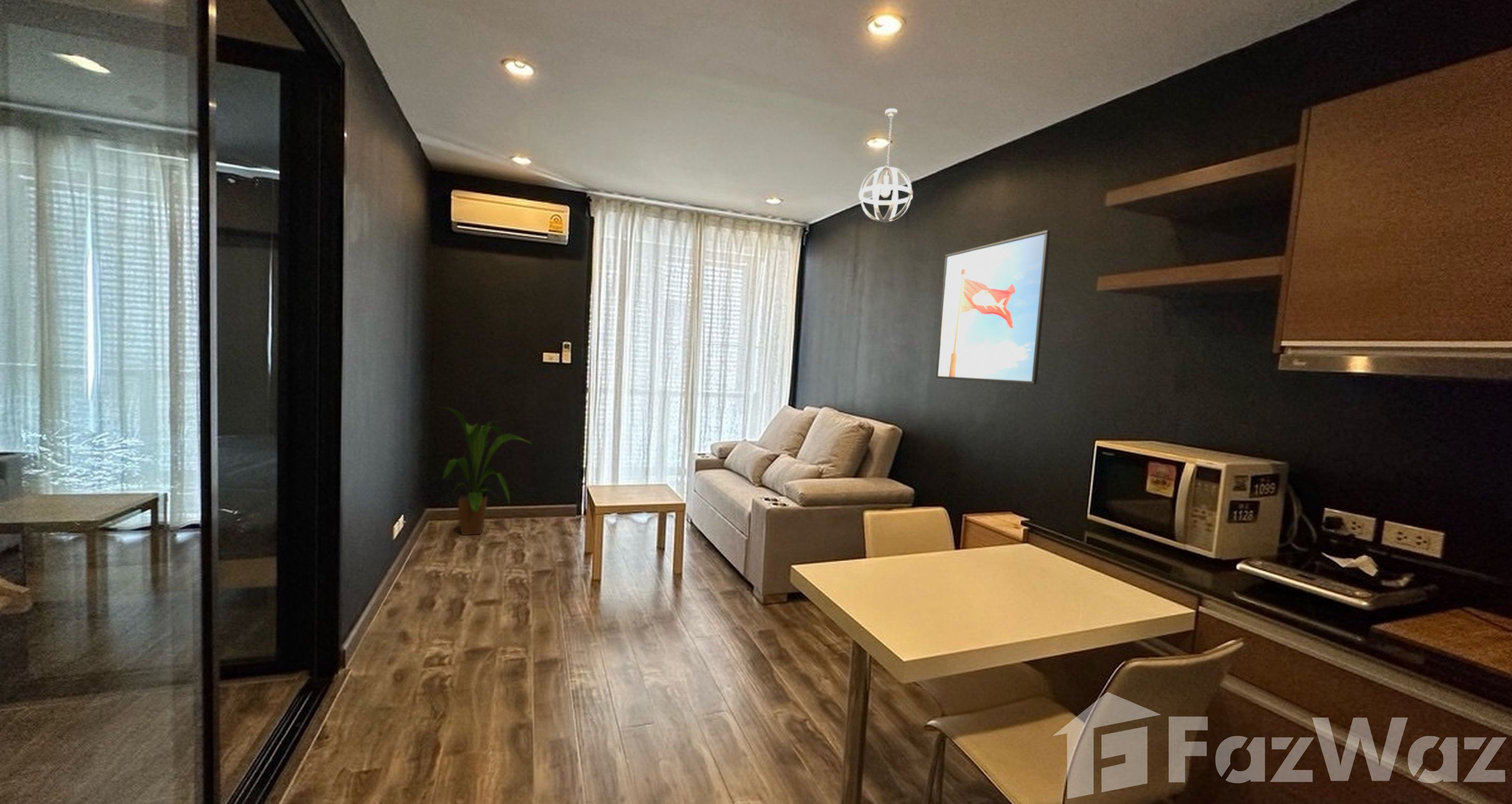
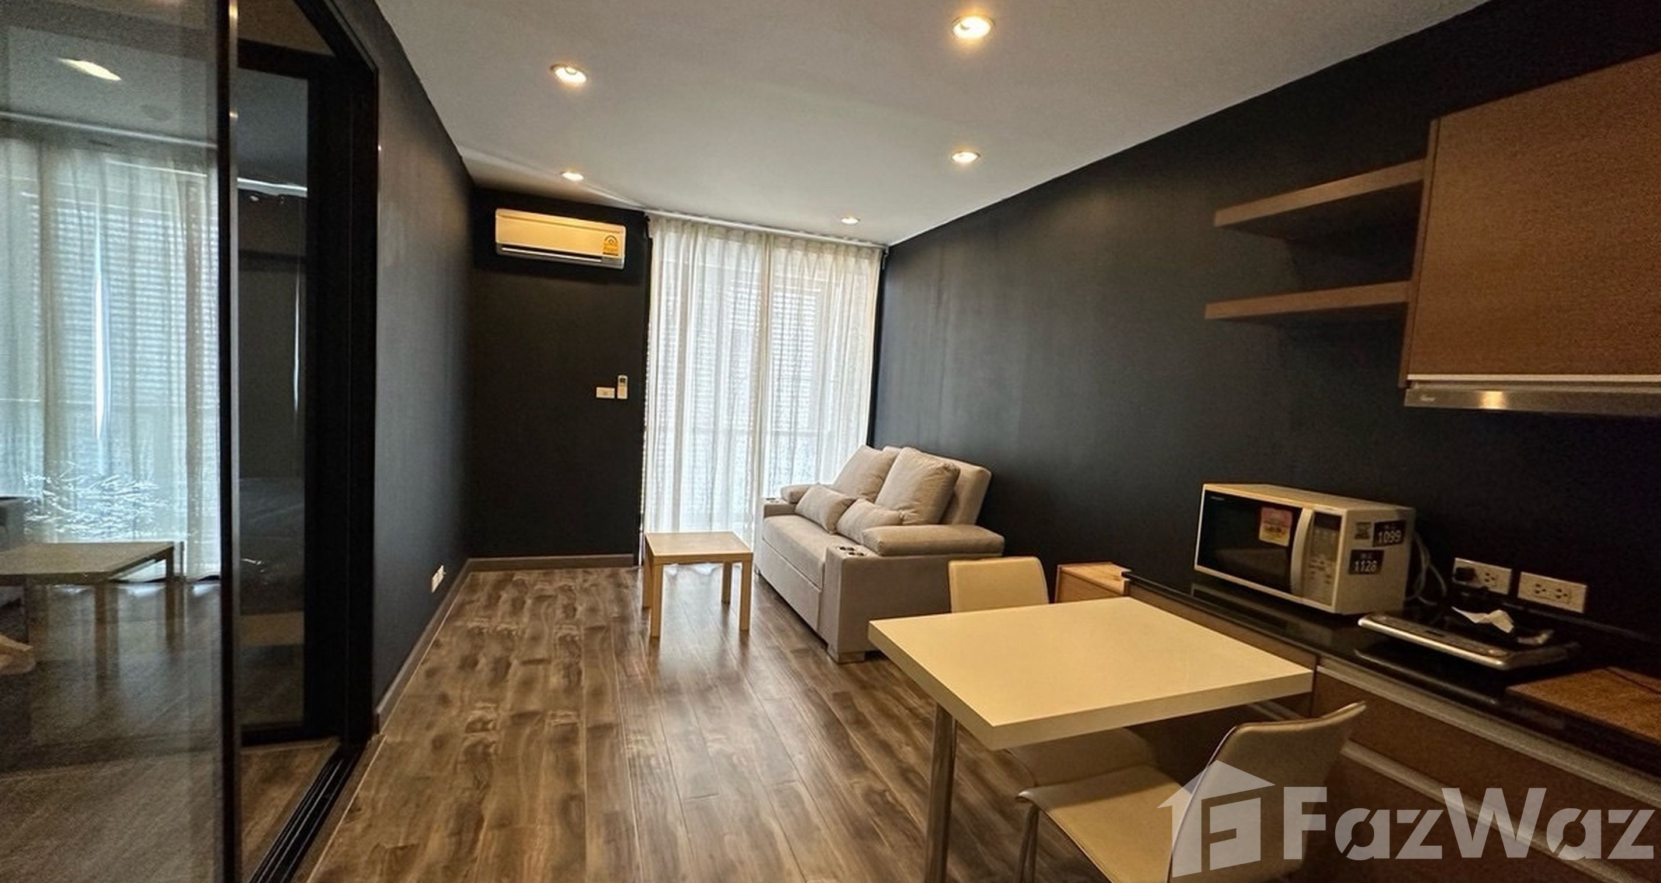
- house plant [437,407,532,535]
- pendant light [858,108,914,223]
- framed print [935,229,1051,385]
